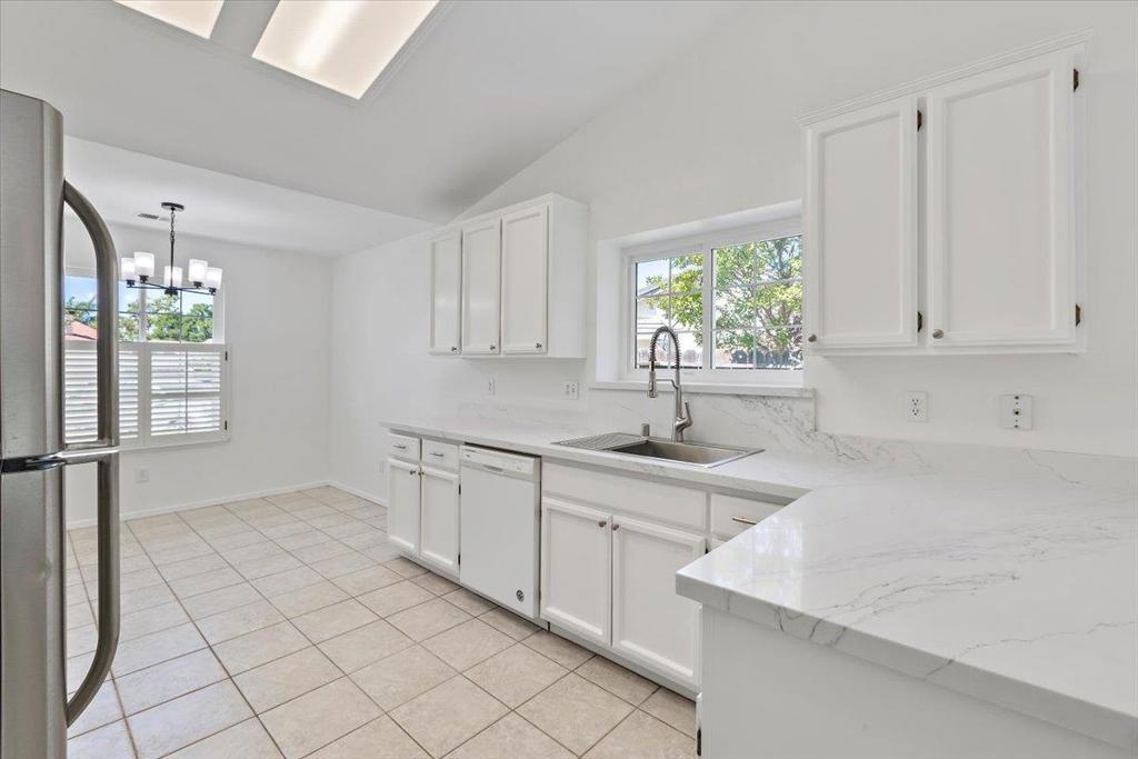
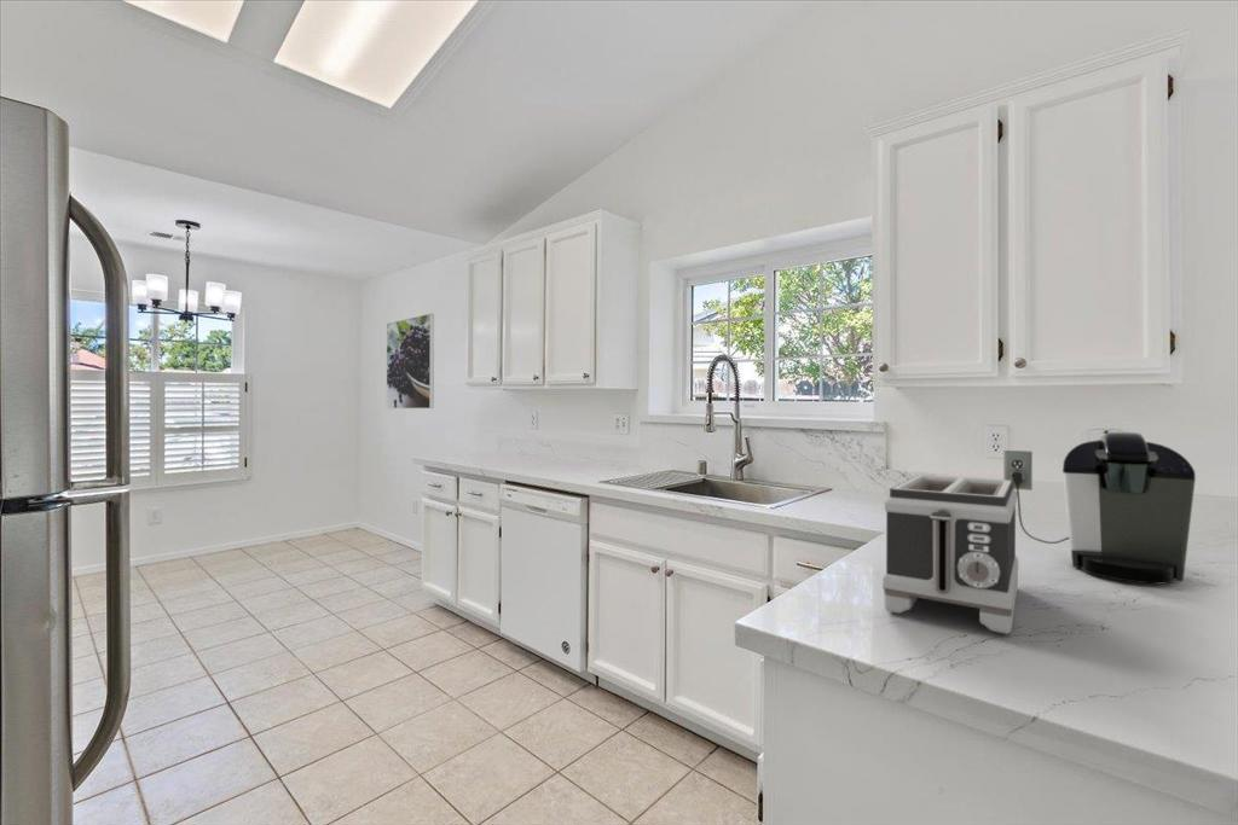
+ toaster [881,473,1019,634]
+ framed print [386,313,435,409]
+ coffee maker [1002,431,1197,585]
